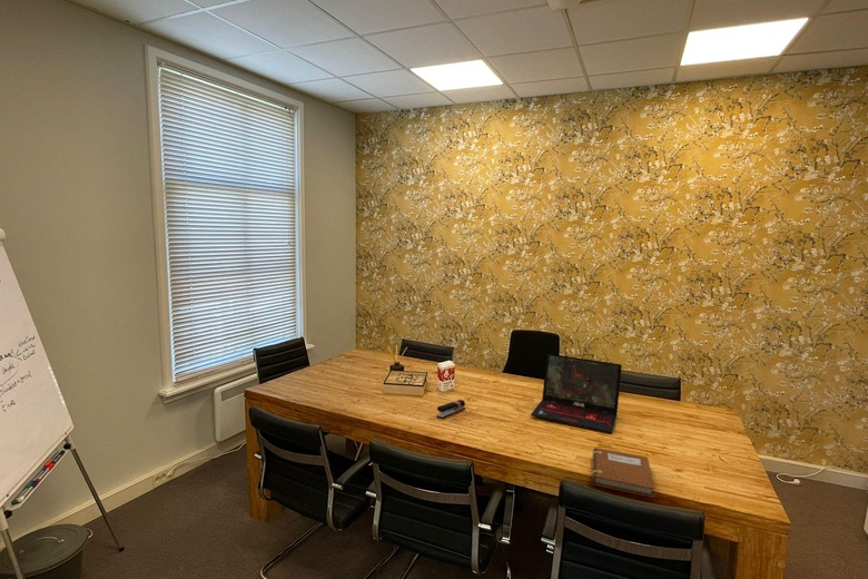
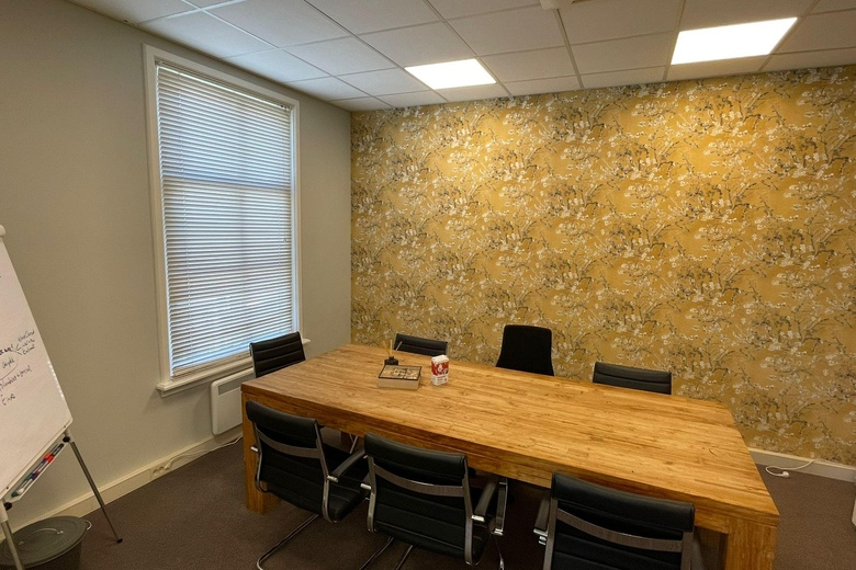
- stapler [435,399,466,420]
- laptop [530,352,623,434]
- notebook [591,446,655,499]
